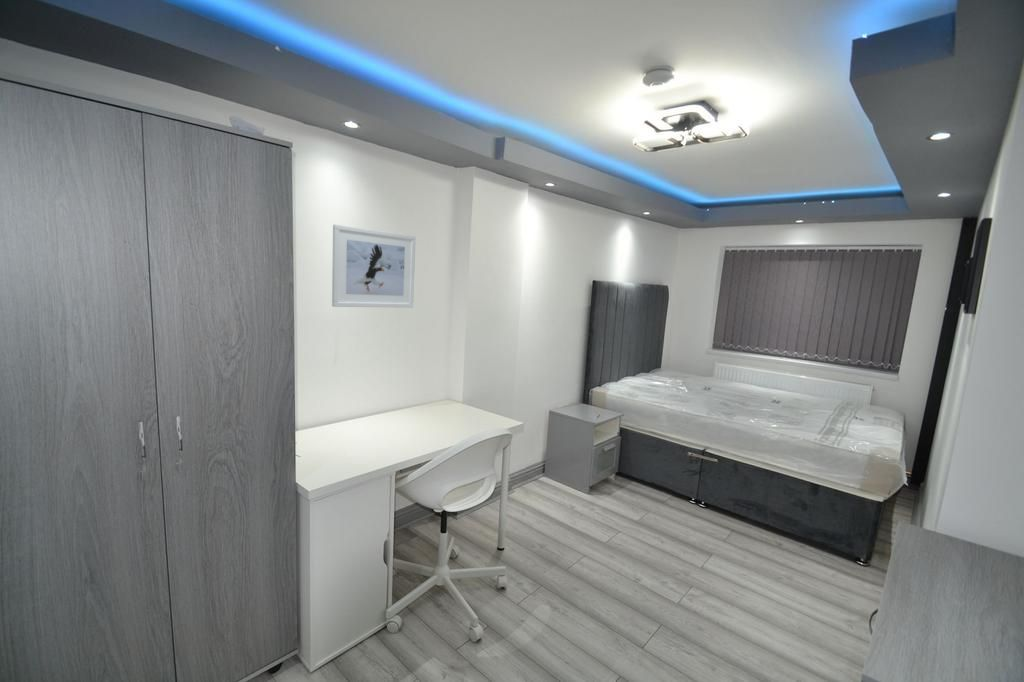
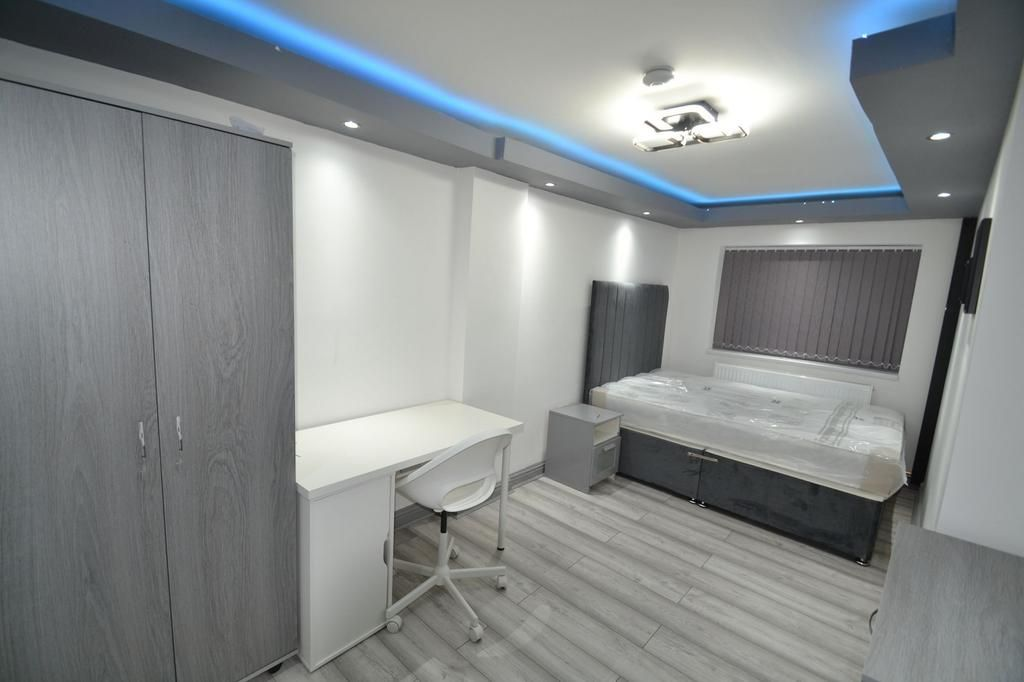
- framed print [331,223,417,309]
